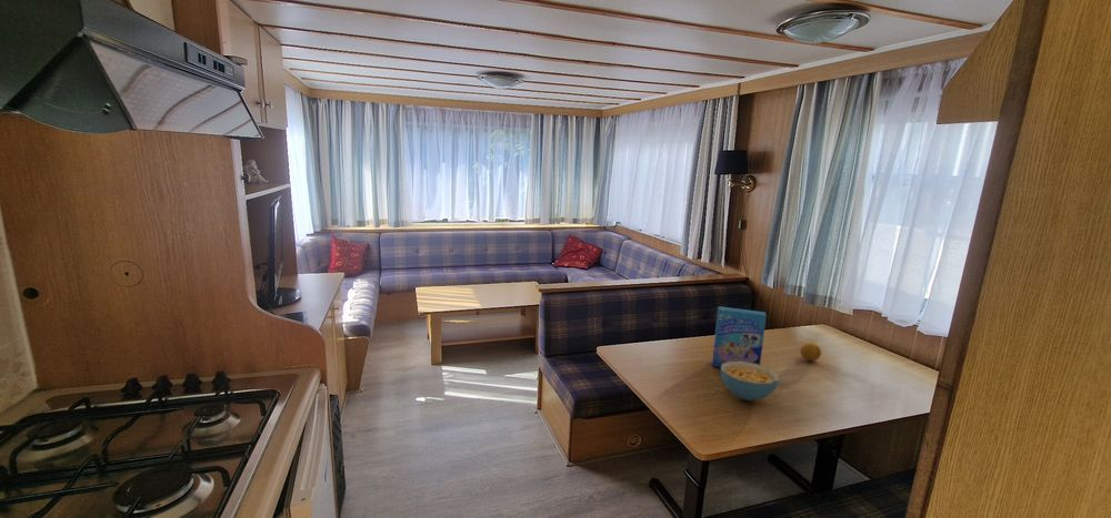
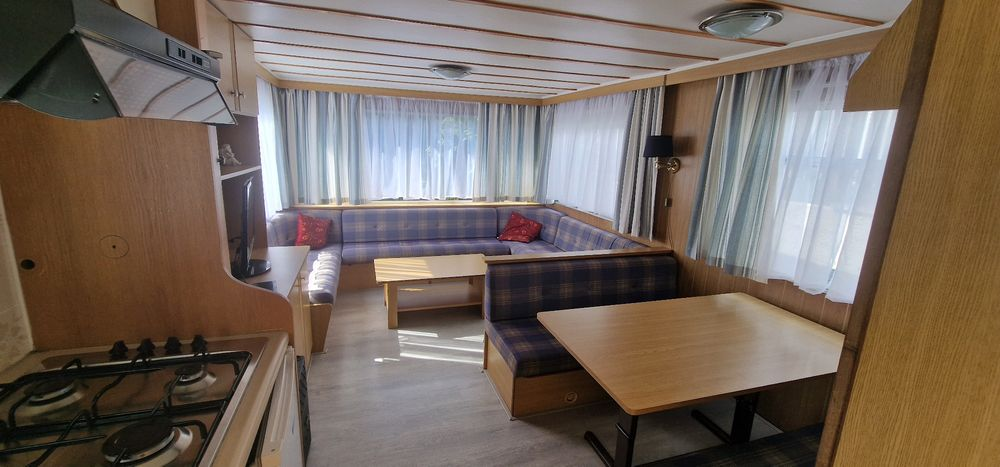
- cereal bowl [720,362,780,402]
- cereal box [711,305,768,368]
- fruit [799,342,822,362]
